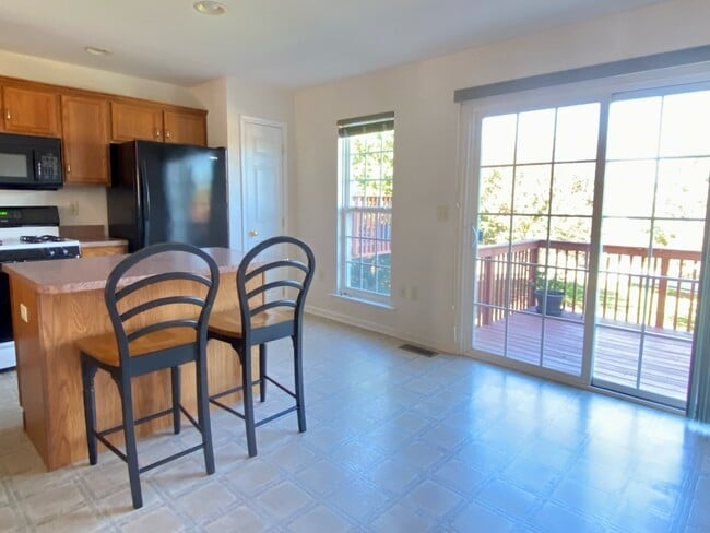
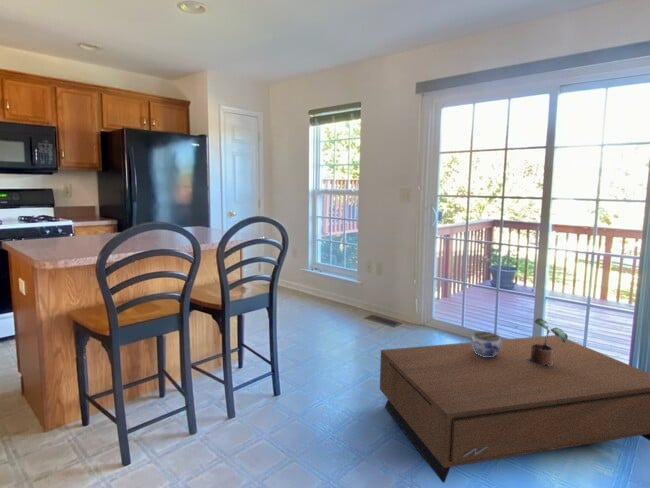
+ jar [471,330,501,357]
+ coffee table [379,334,650,484]
+ potted plant [525,317,569,366]
